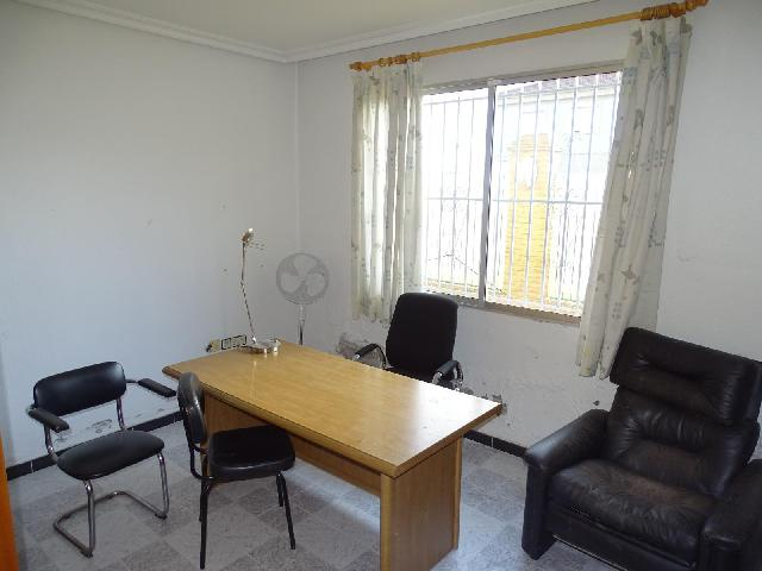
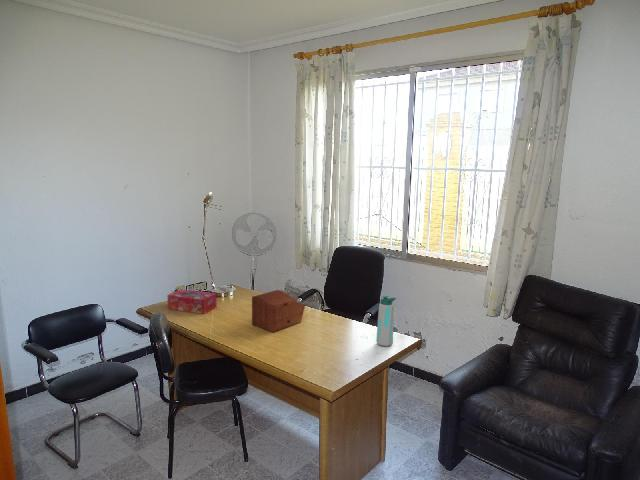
+ tissue box [167,288,218,315]
+ water bottle [375,295,397,347]
+ sewing box [251,289,306,333]
